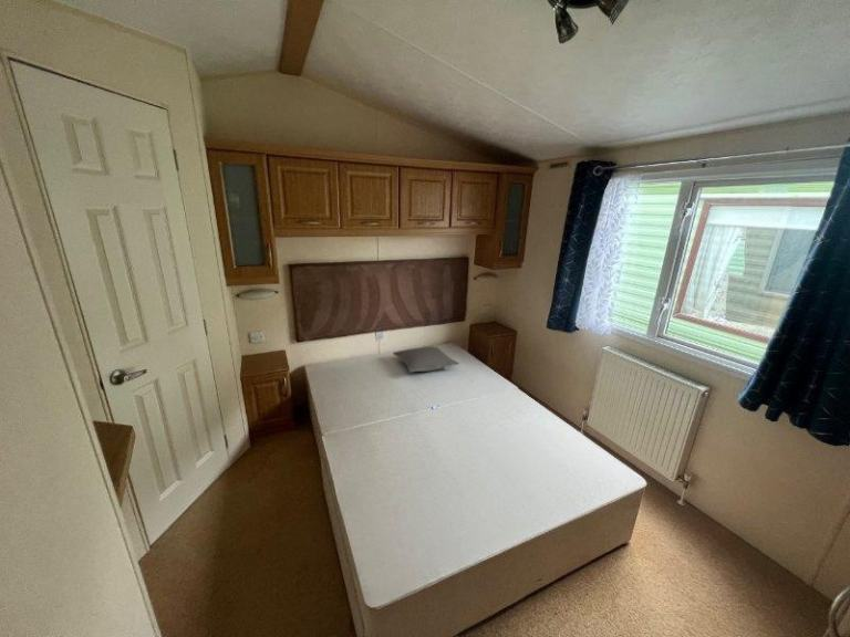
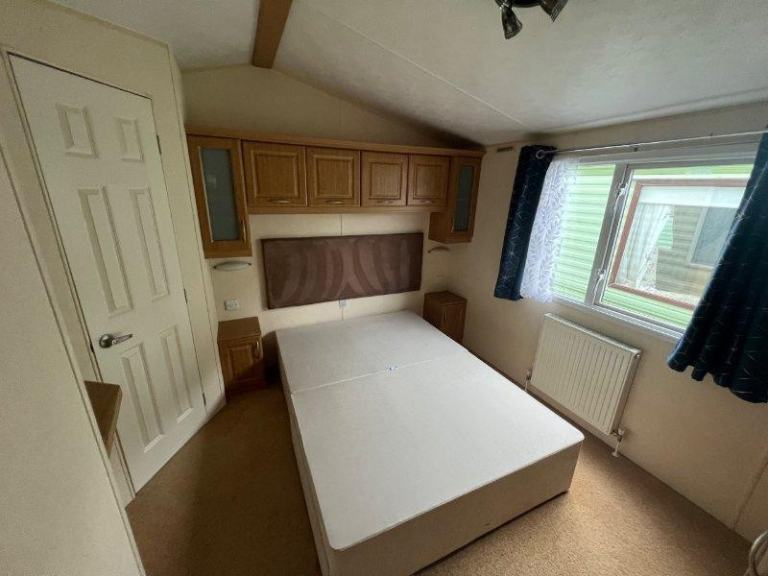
- pillow [392,345,460,373]
